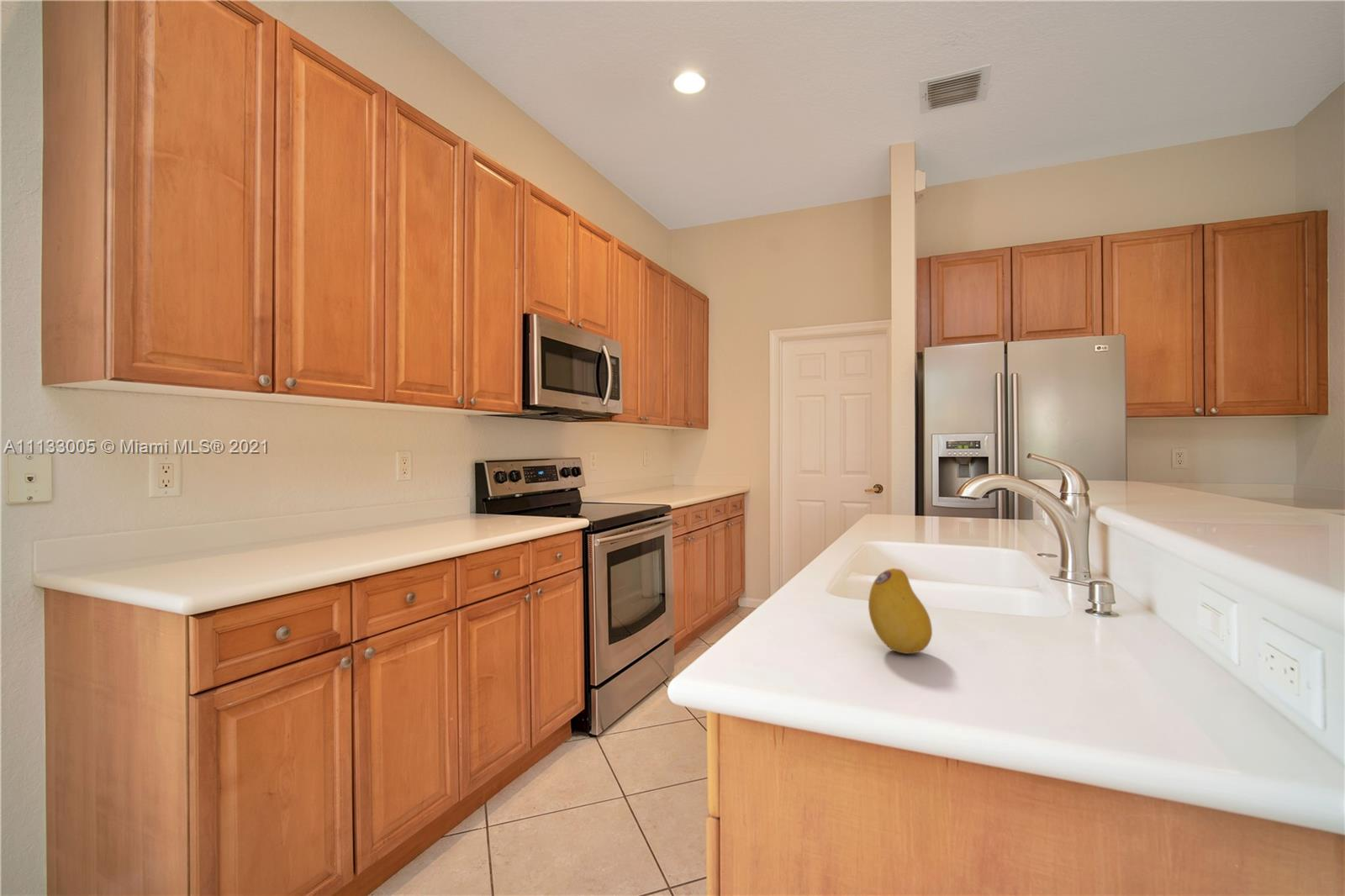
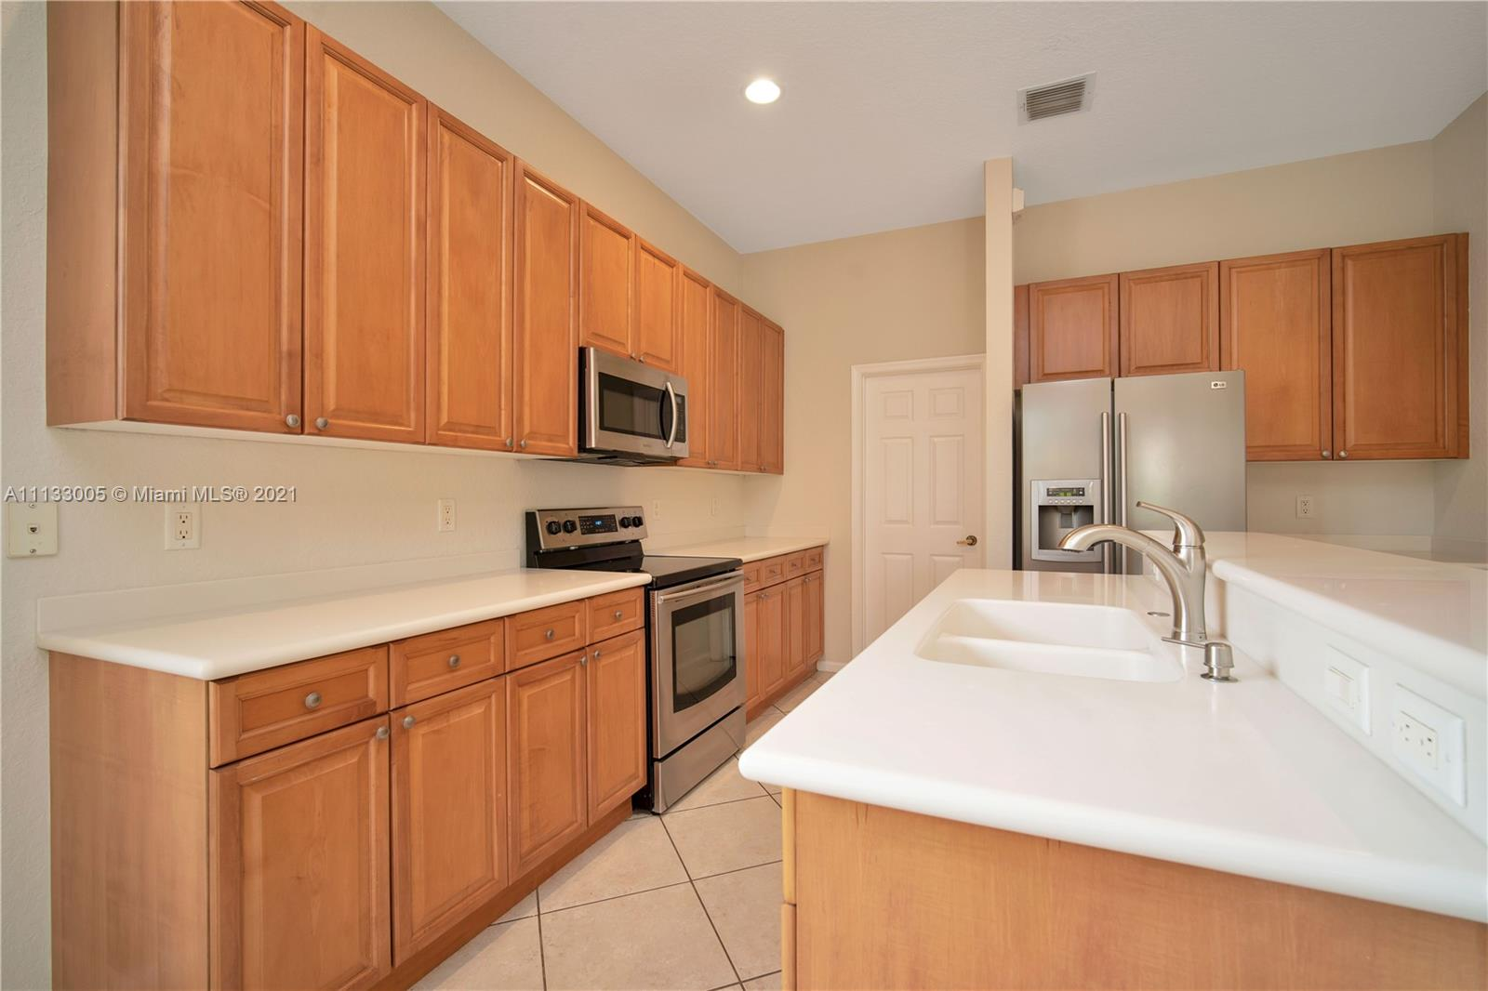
- fruit [868,567,933,655]
